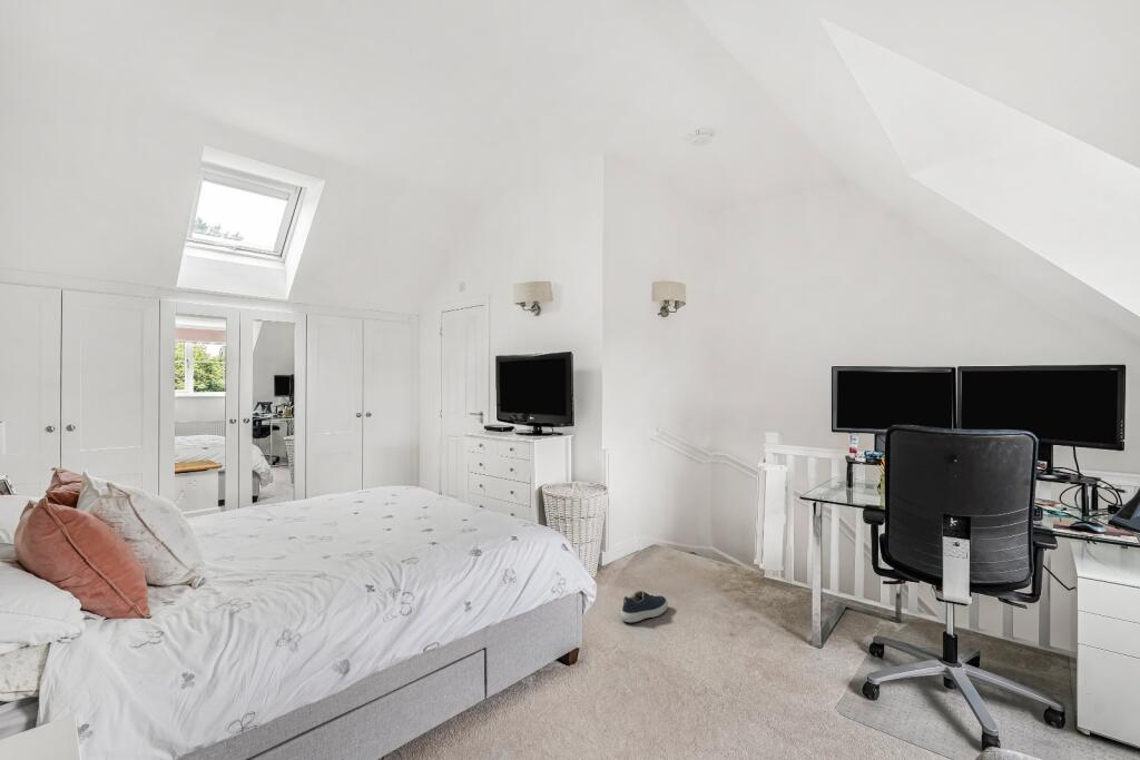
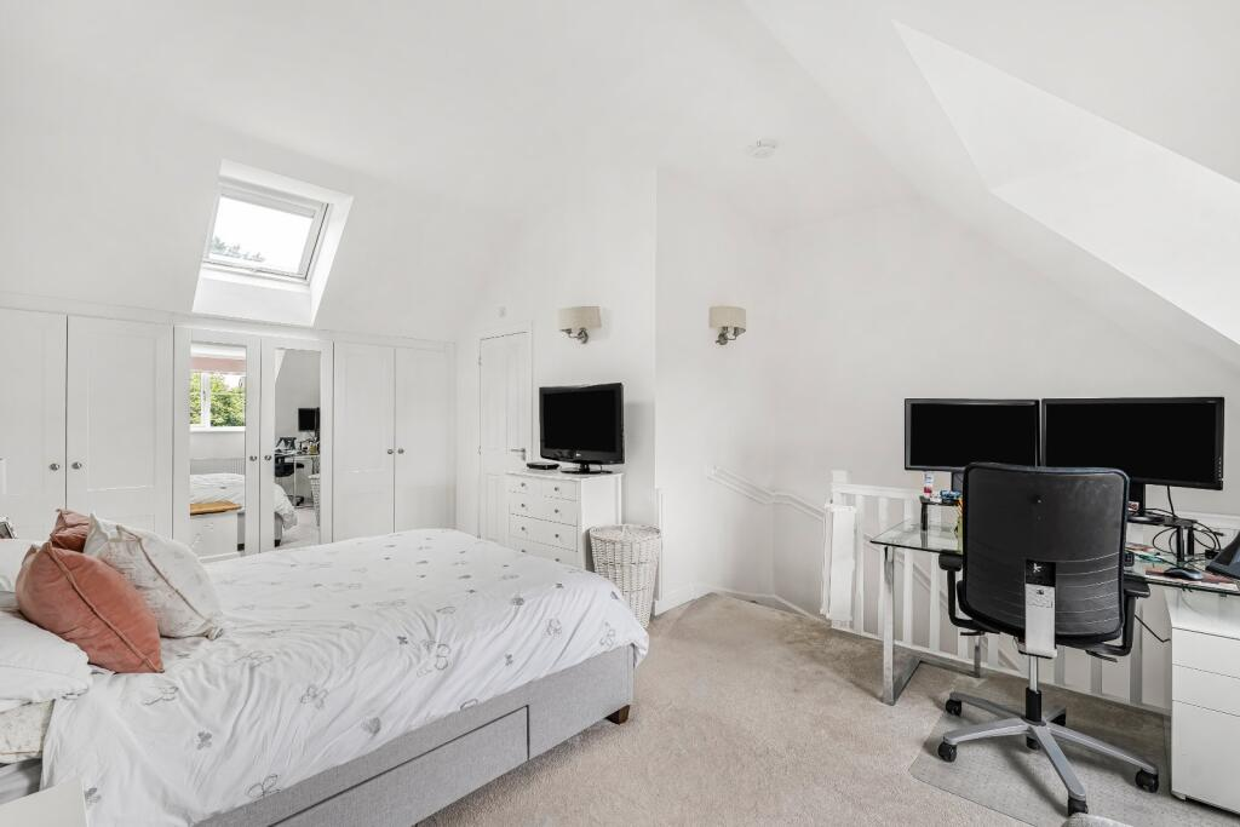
- shoe [619,590,669,623]
